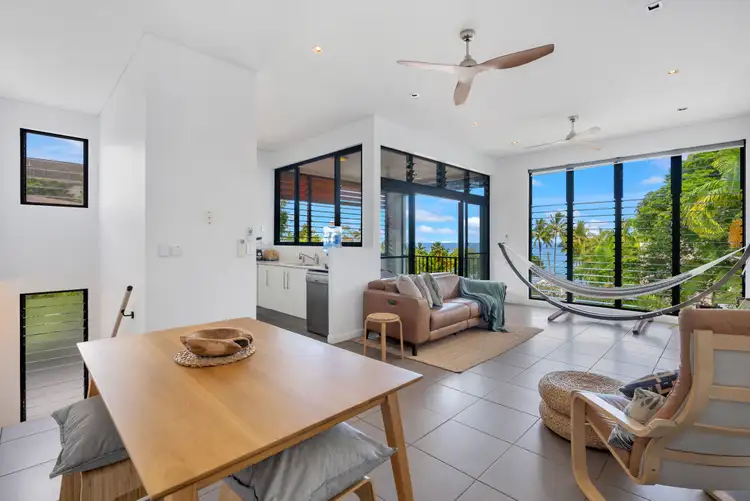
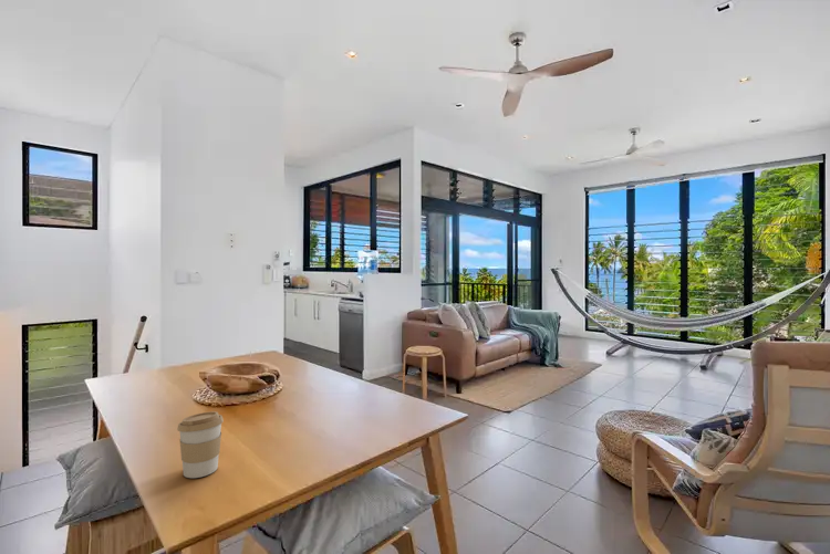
+ coffee cup [176,410,225,479]
